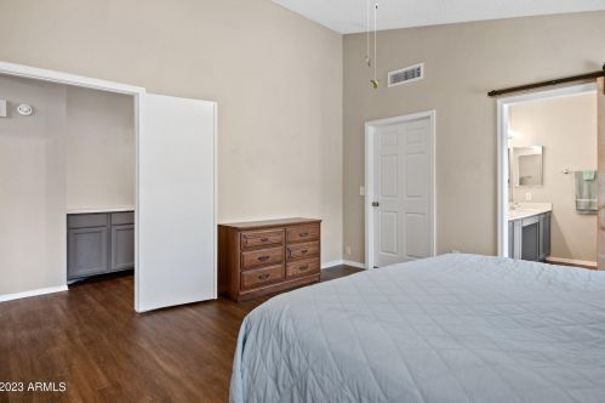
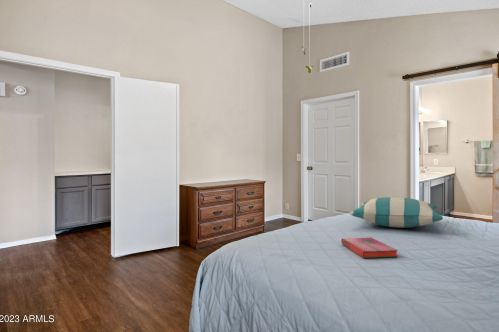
+ hardback book [340,237,399,259]
+ pillow [349,196,444,229]
